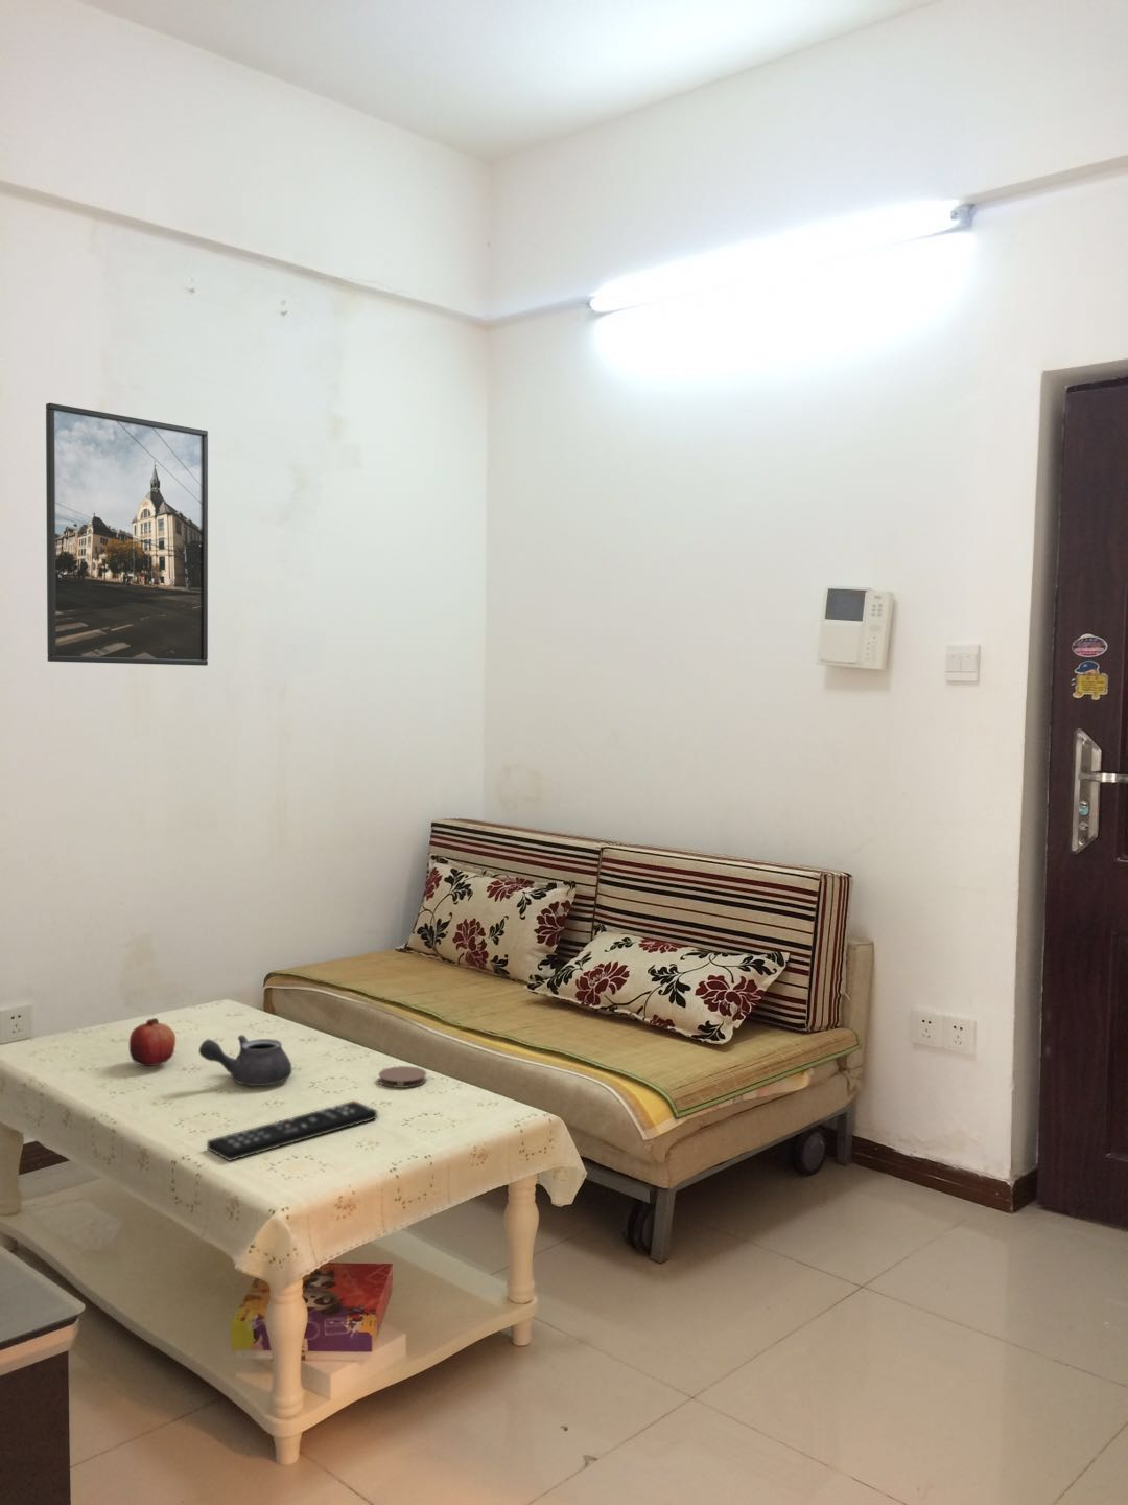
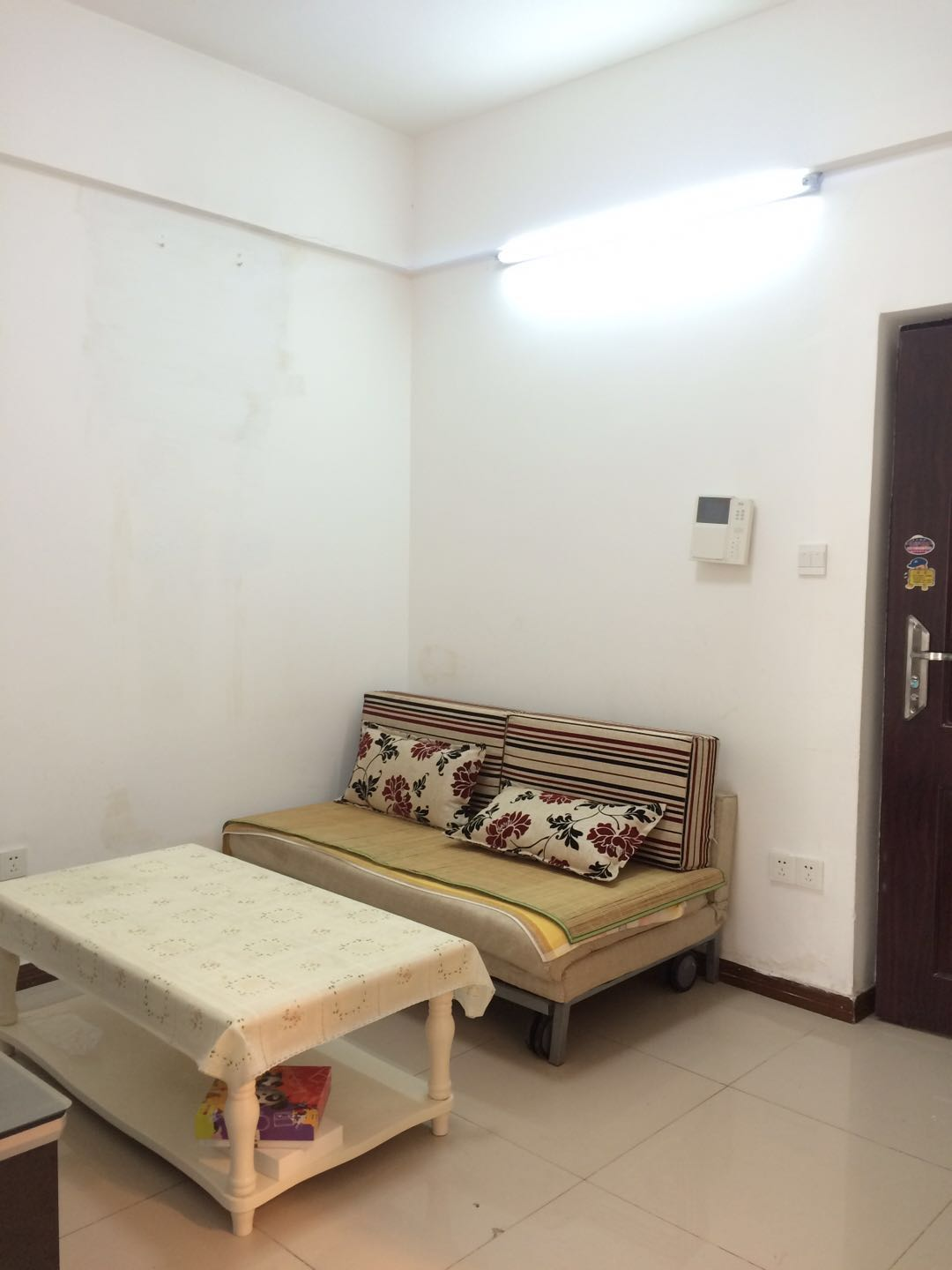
- teapot [198,1033,293,1087]
- remote control [206,1100,378,1163]
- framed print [45,403,209,667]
- fruit [128,1017,177,1067]
- coaster [378,1065,428,1089]
